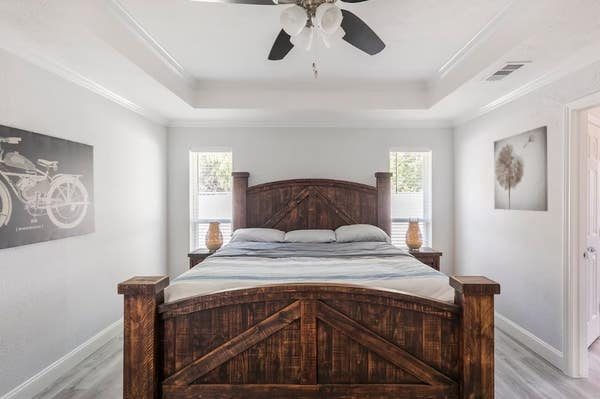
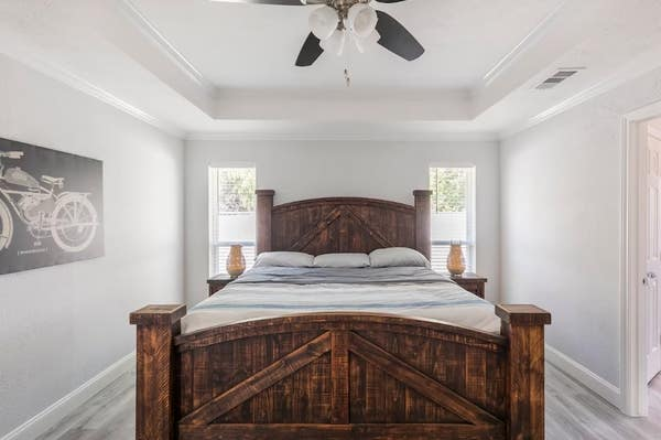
- wall art [493,125,549,212]
